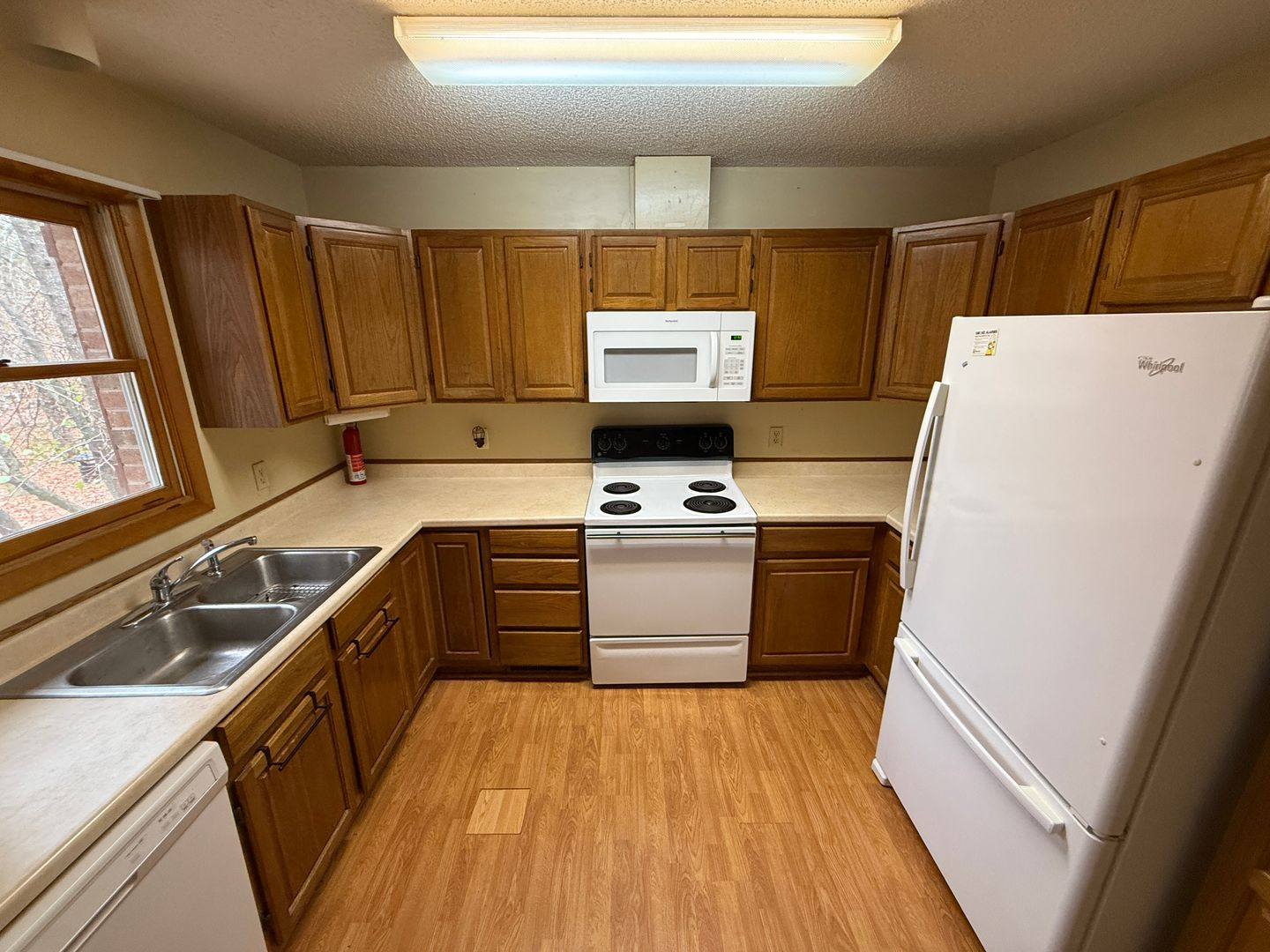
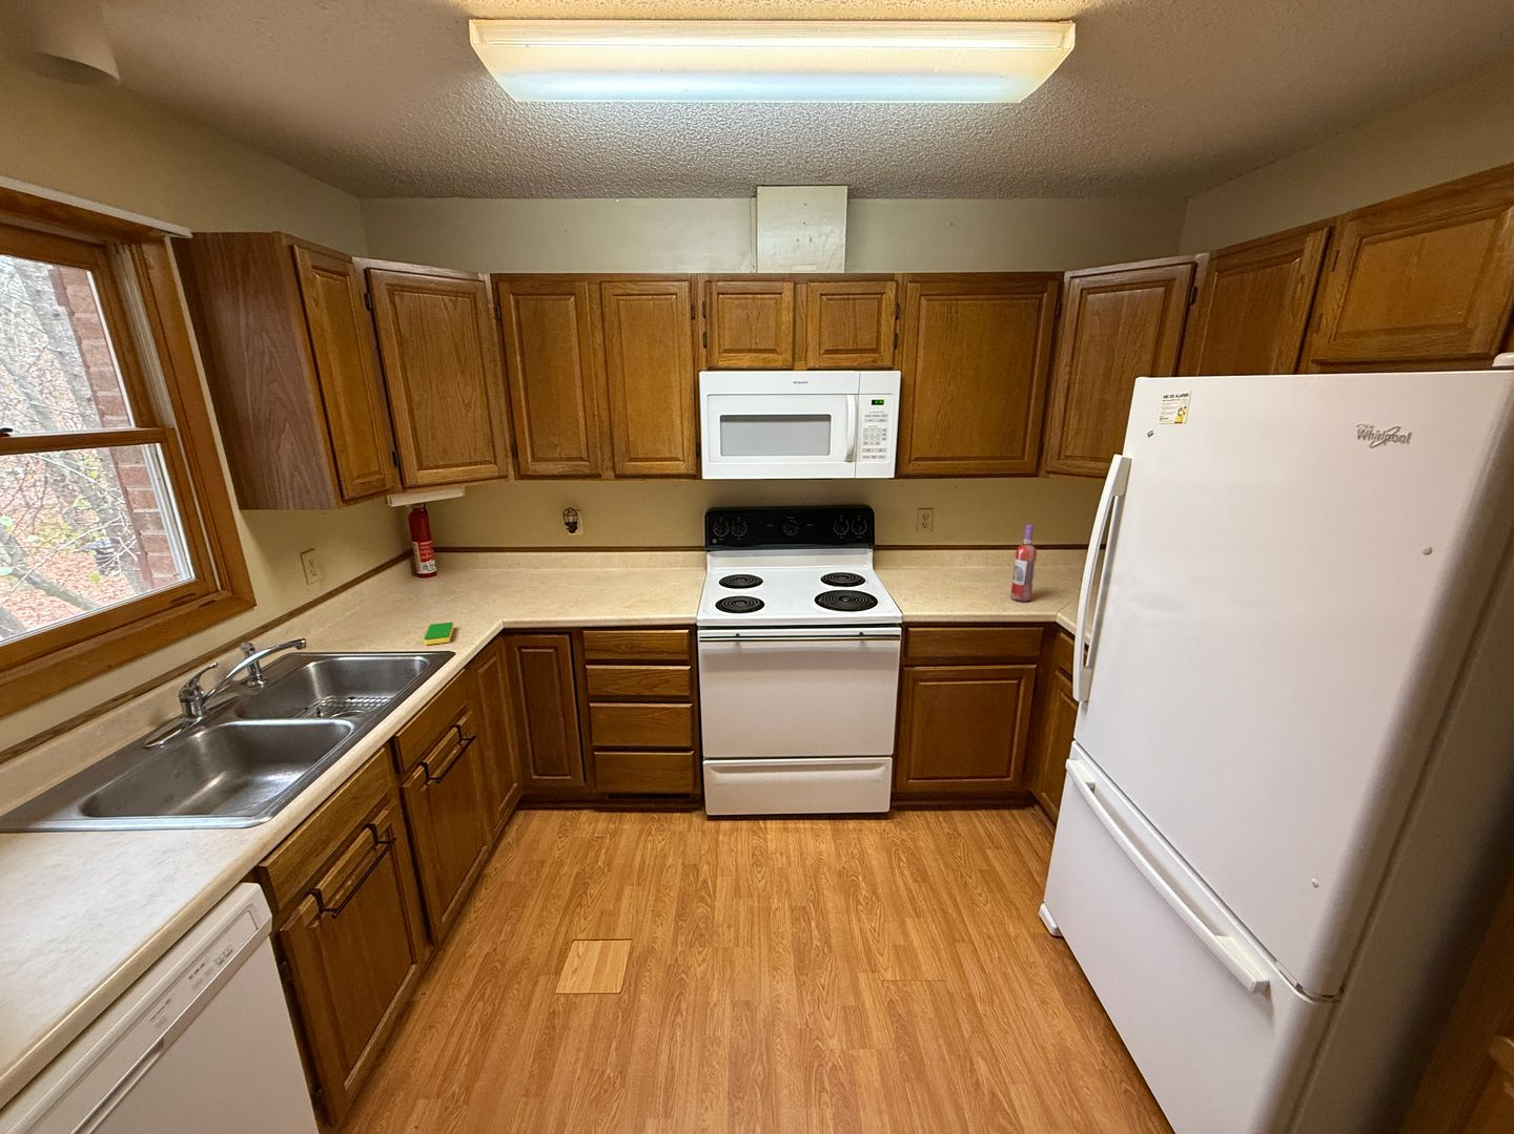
+ wine bottle [1010,523,1037,602]
+ dish sponge [423,622,454,646]
